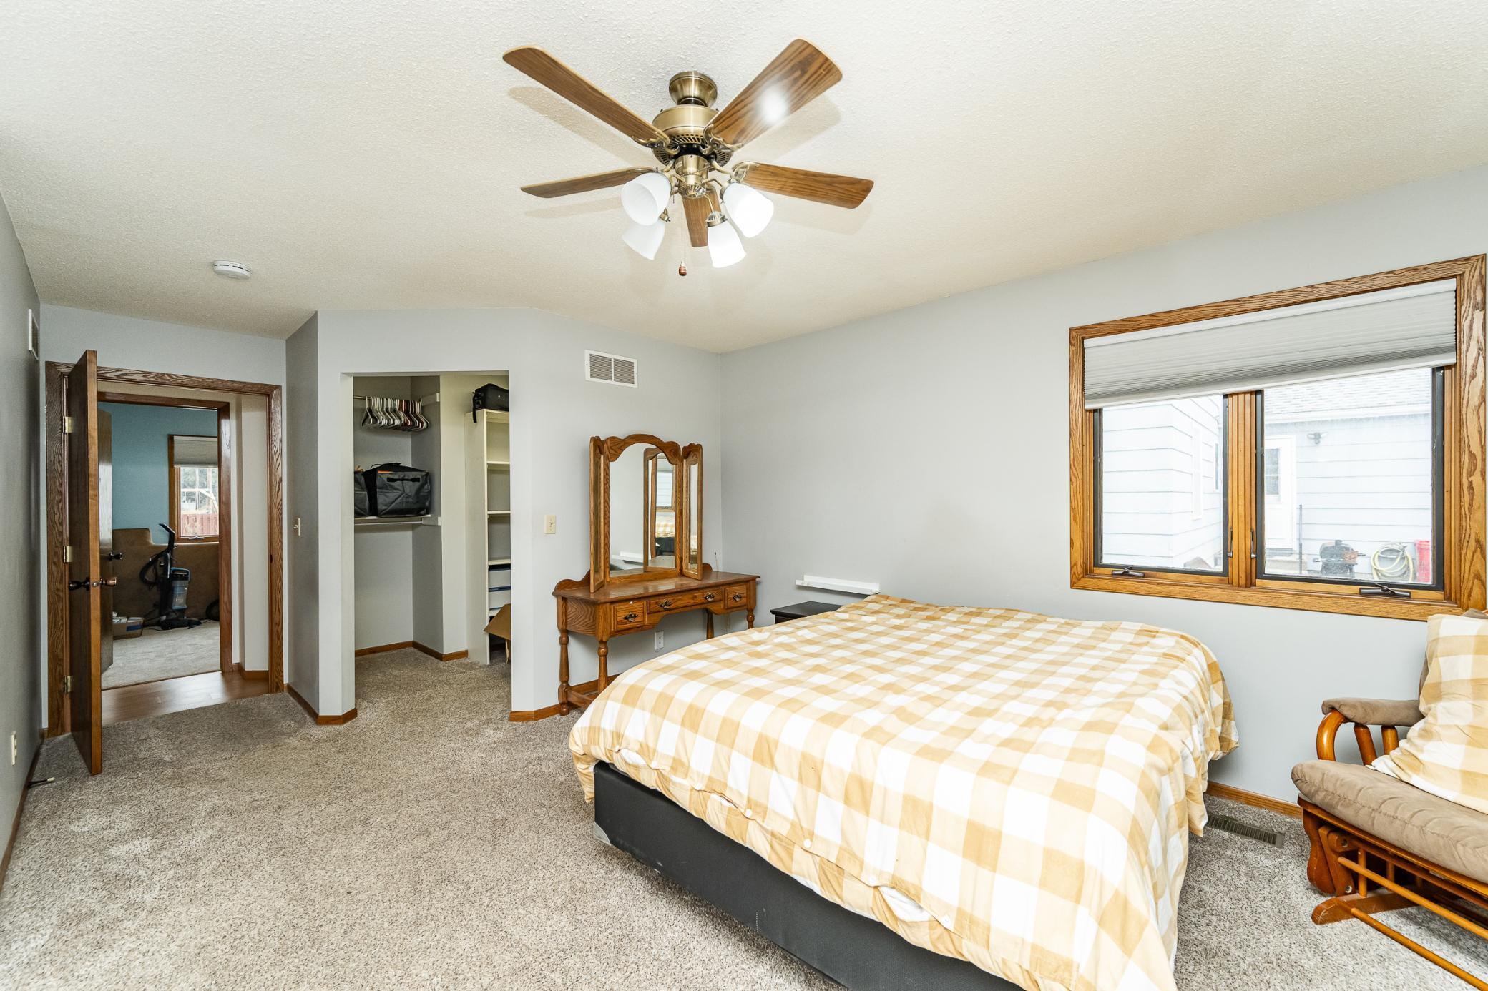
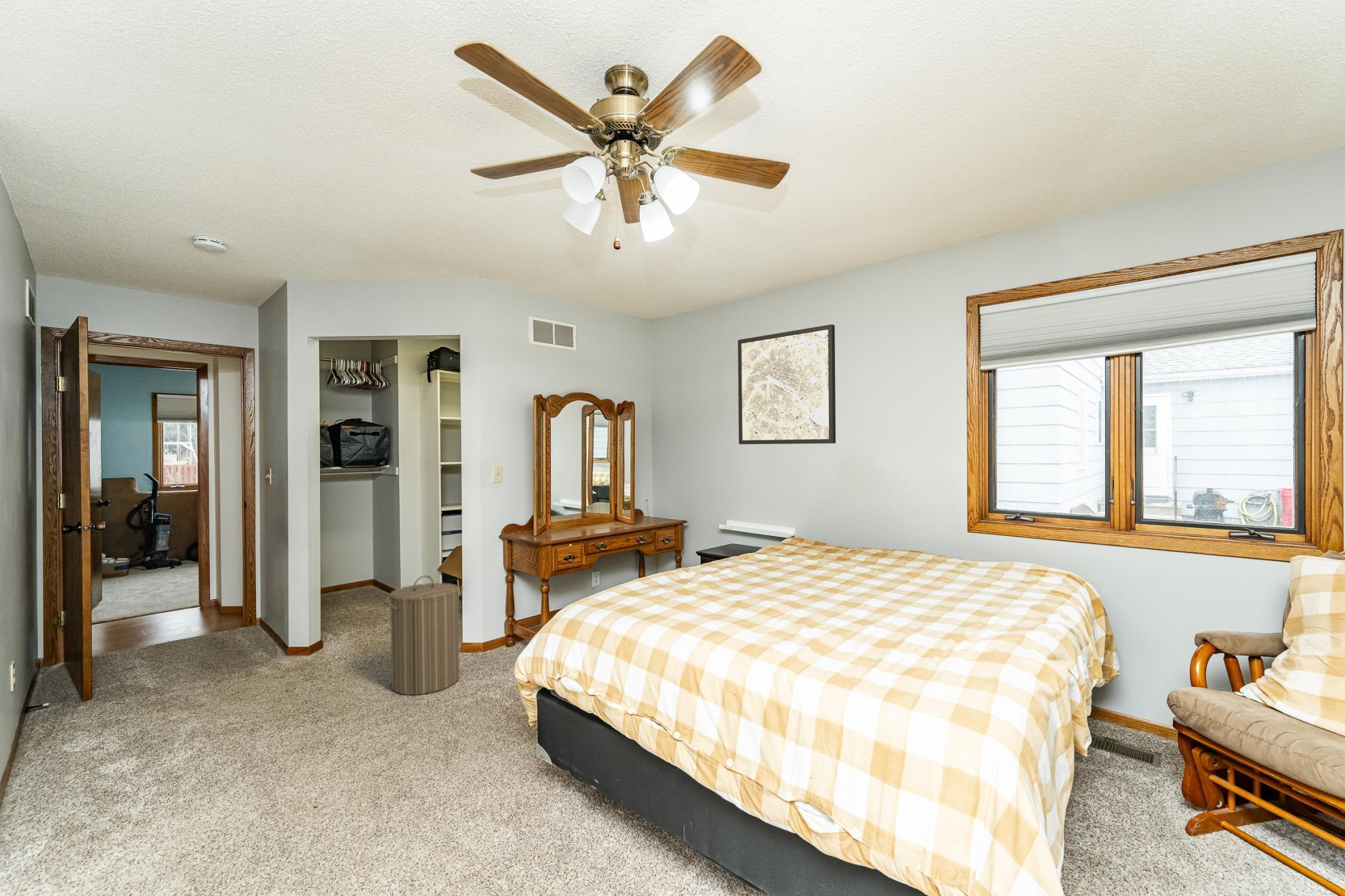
+ laundry hamper [383,575,464,696]
+ wall art [737,324,836,445]
